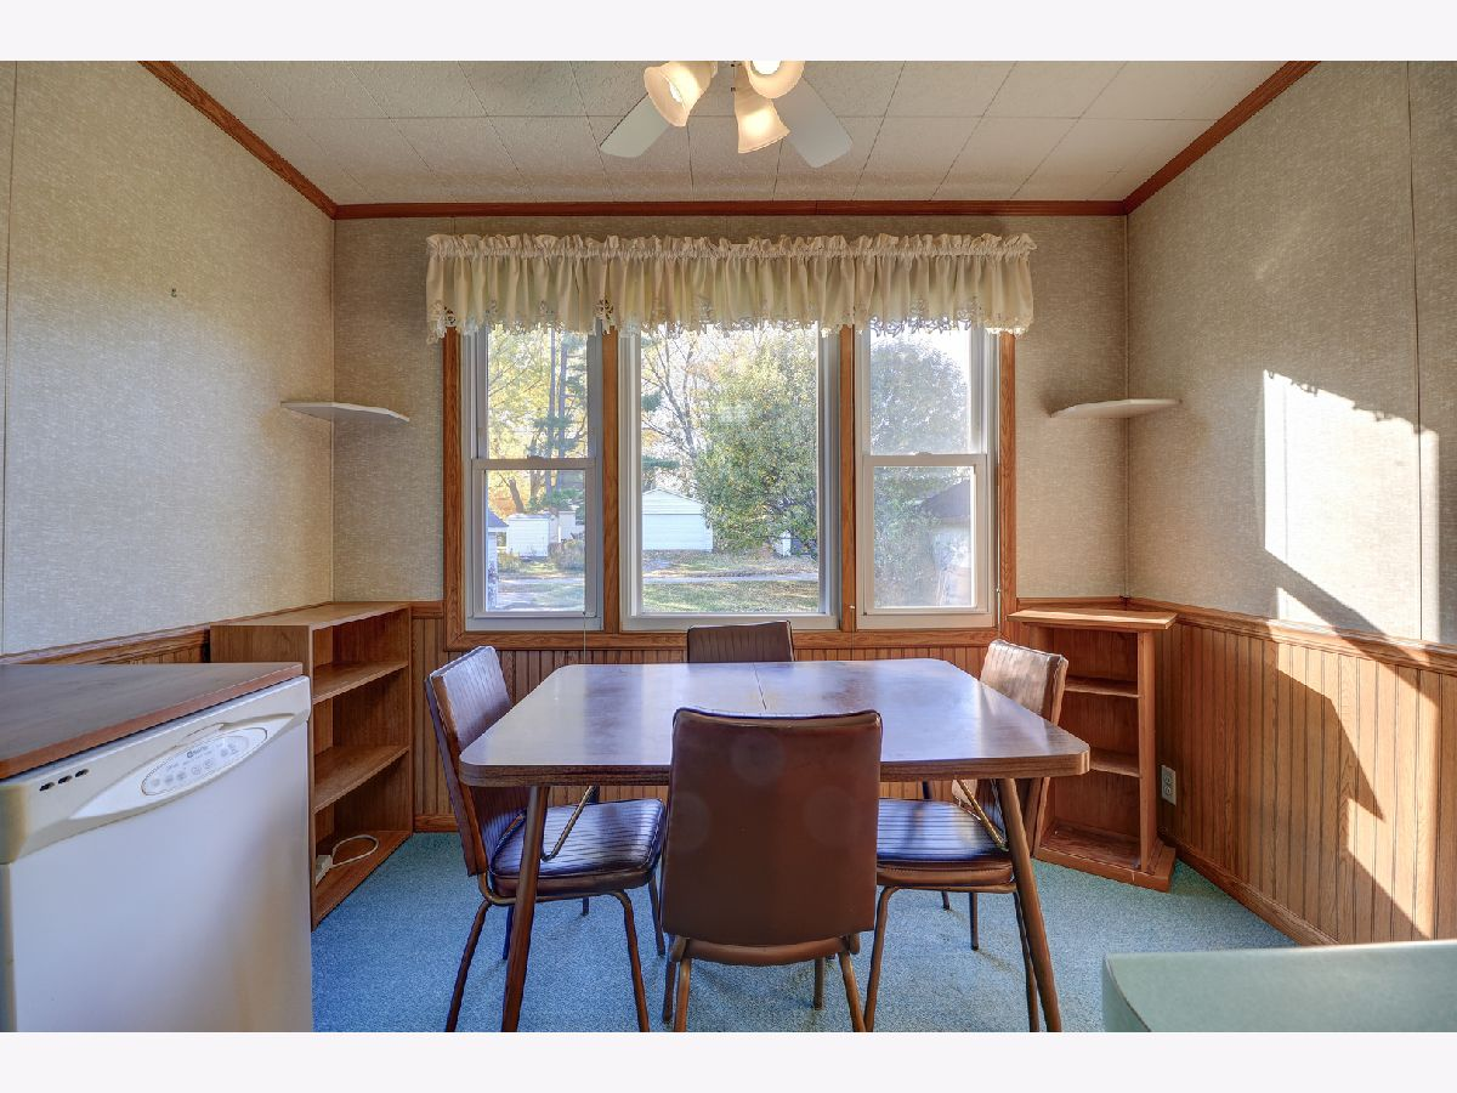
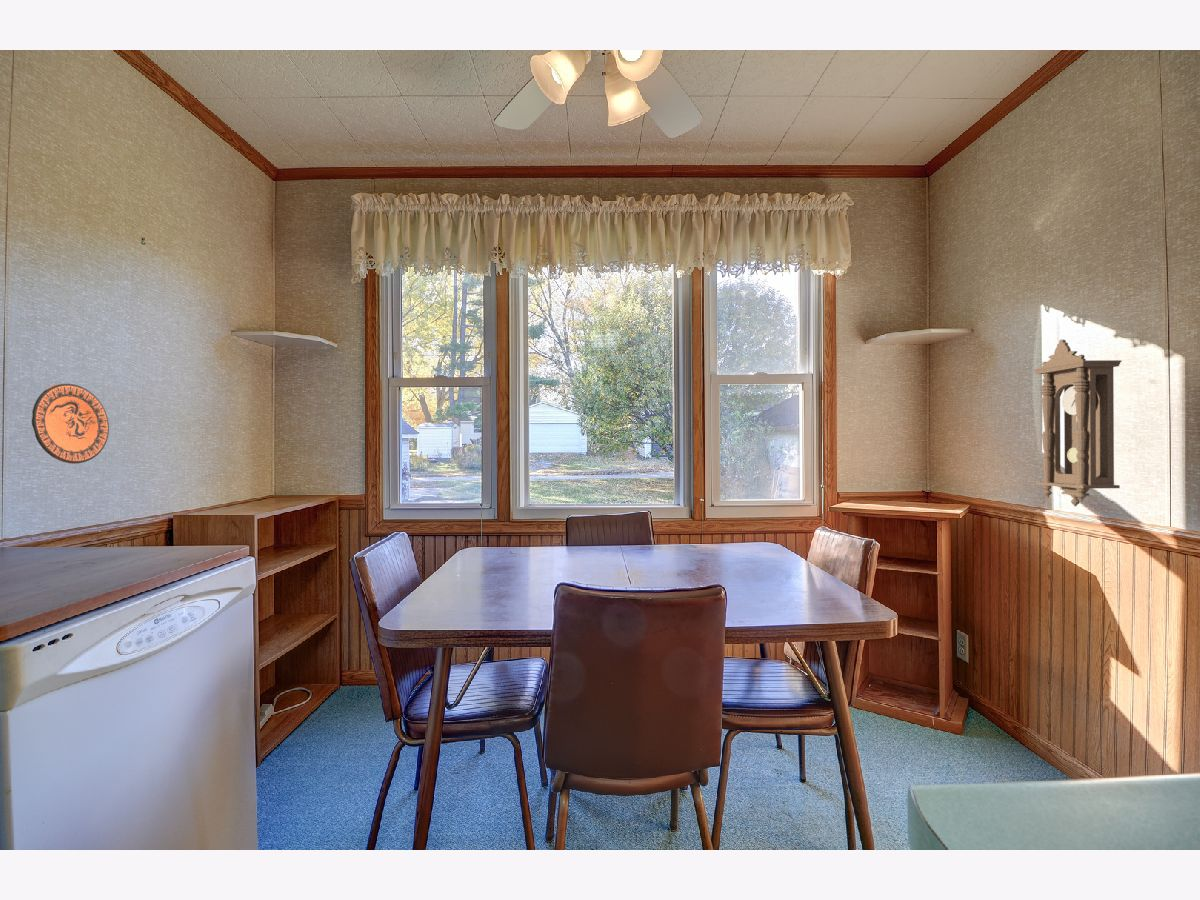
+ pendulum clock [1033,339,1123,507]
+ decorative plate [31,382,110,465]
